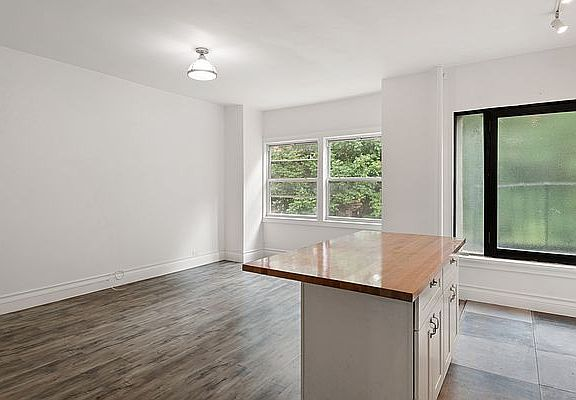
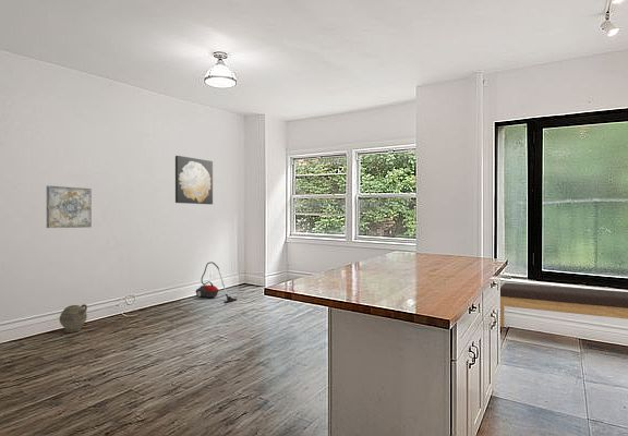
+ wall art [174,155,214,205]
+ bench [499,282,628,328]
+ wall art [46,184,93,229]
+ ceramic jug [59,303,88,334]
+ vacuum cleaner [194,261,239,303]
